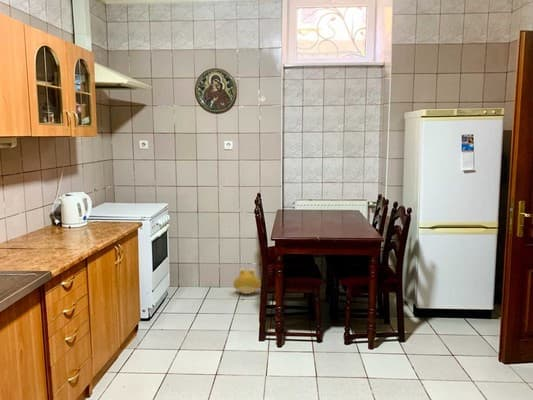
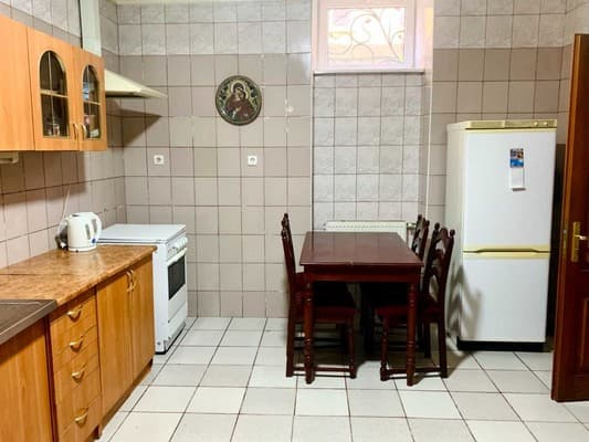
- plush toy [232,267,262,295]
